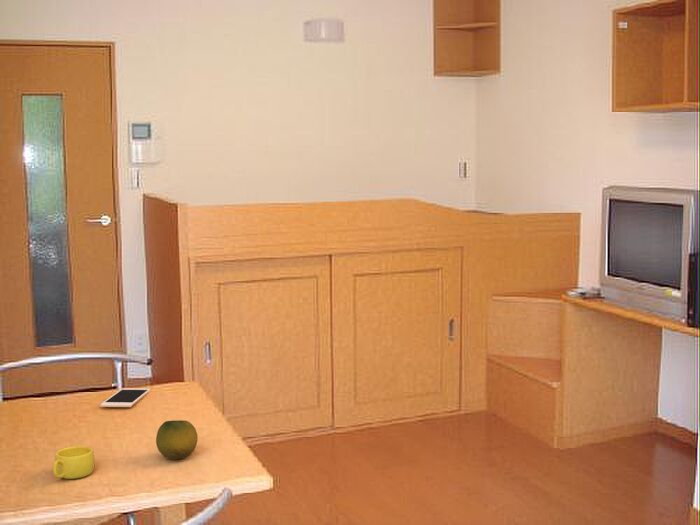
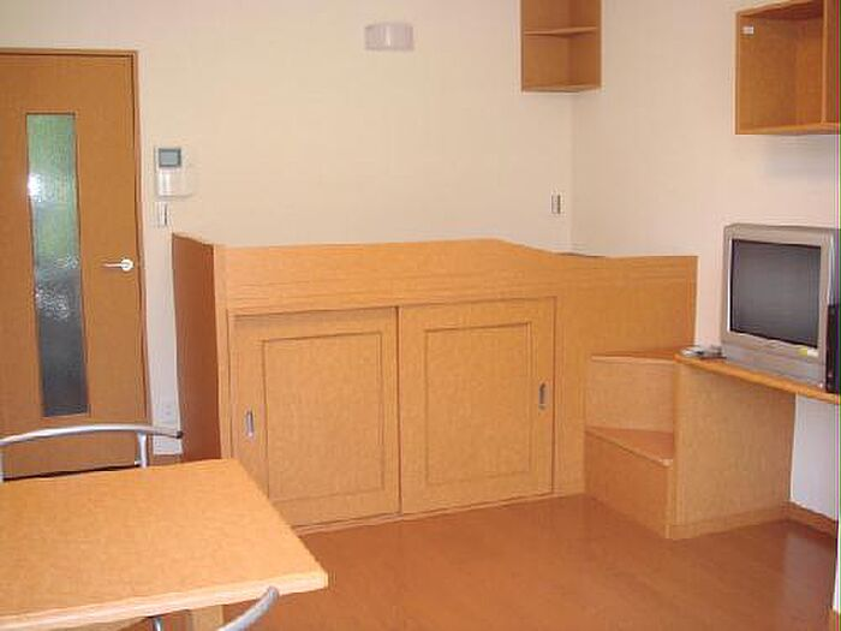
- cell phone [99,387,152,408]
- fruit [155,419,199,460]
- cup [52,445,96,480]
